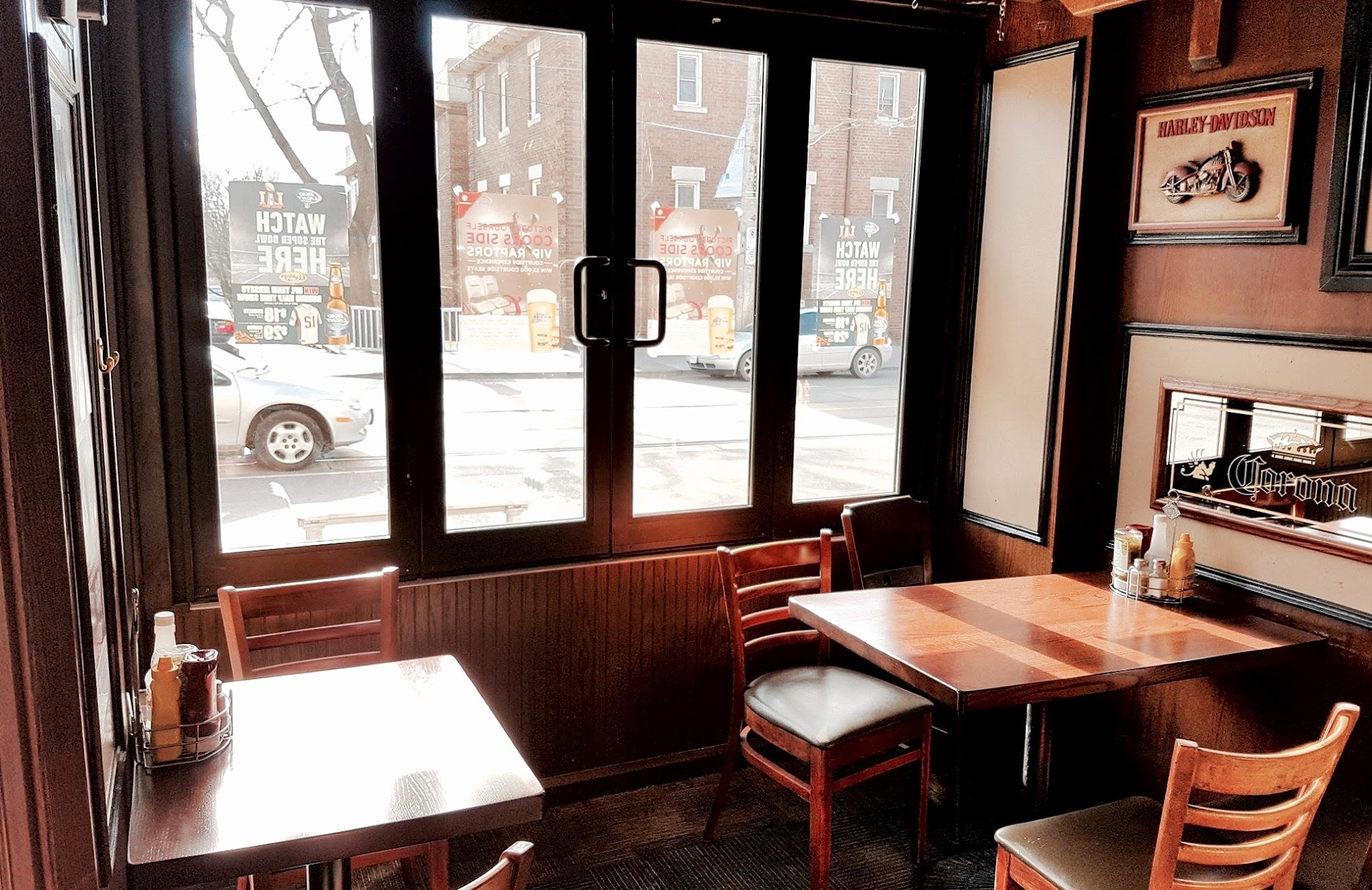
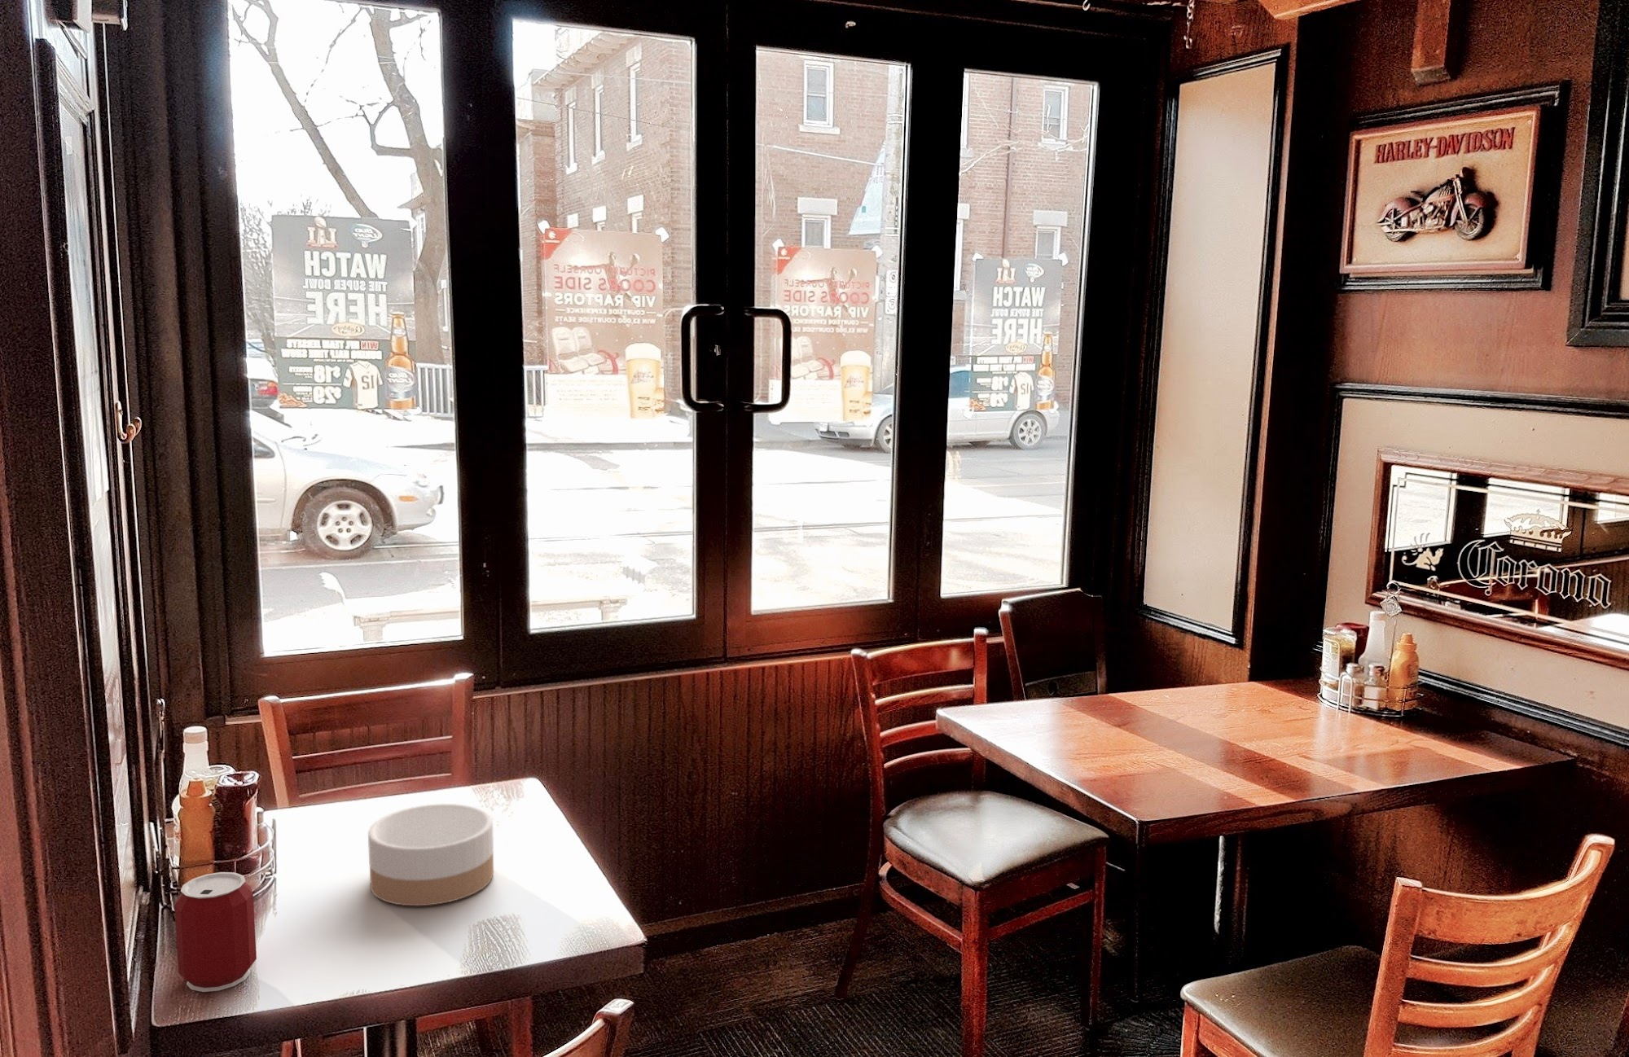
+ bowl [367,803,494,906]
+ can [173,872,258,993]
